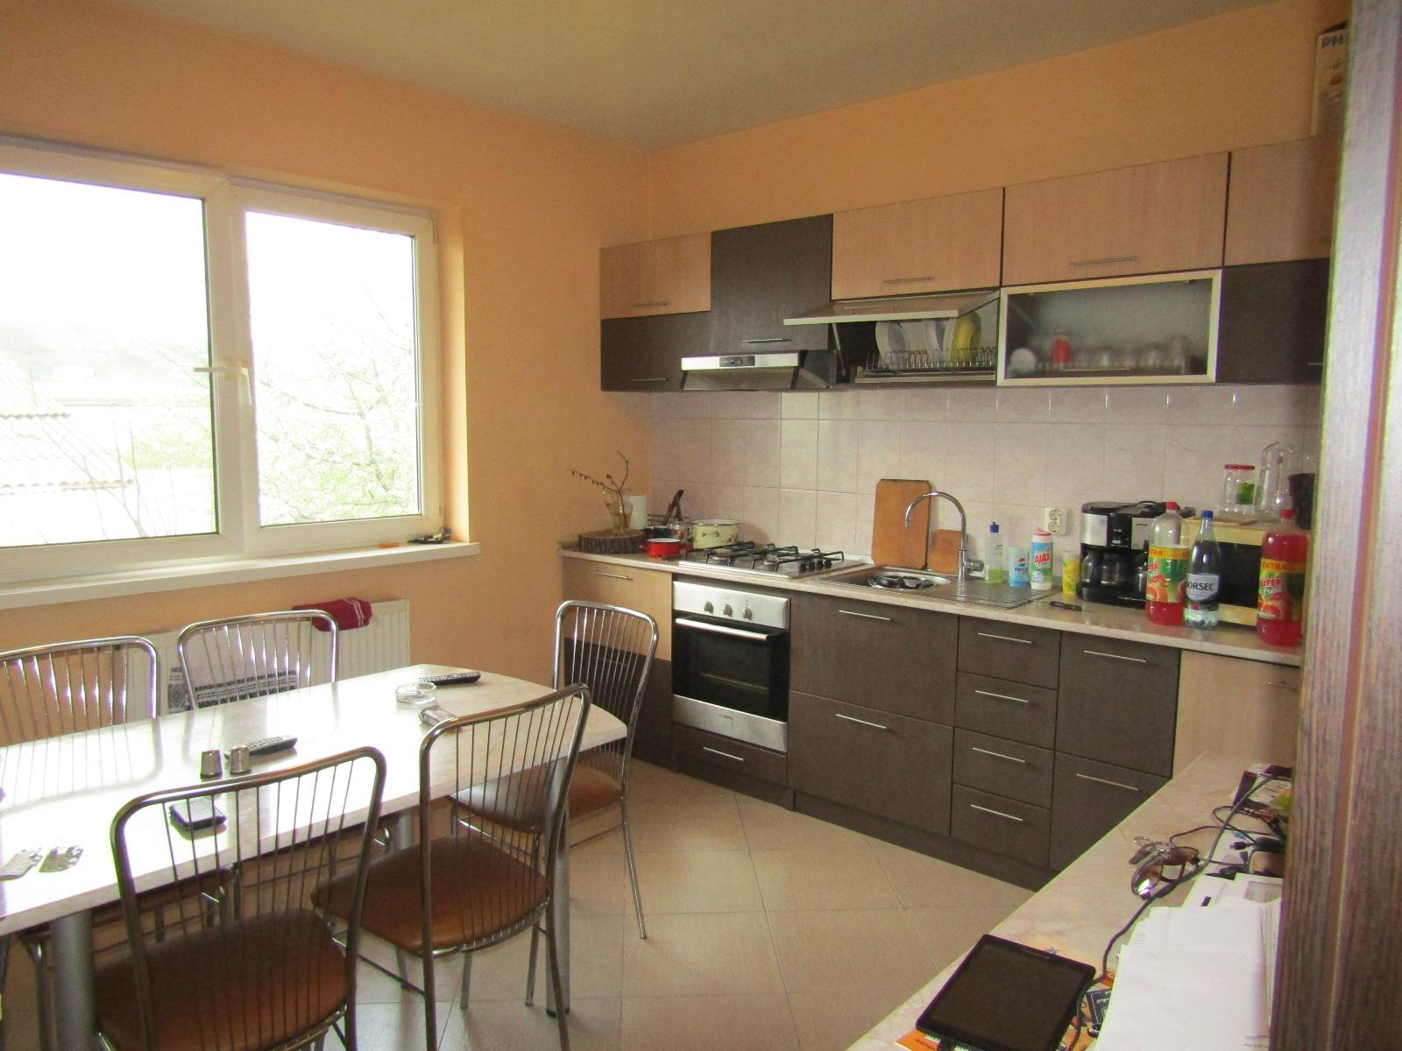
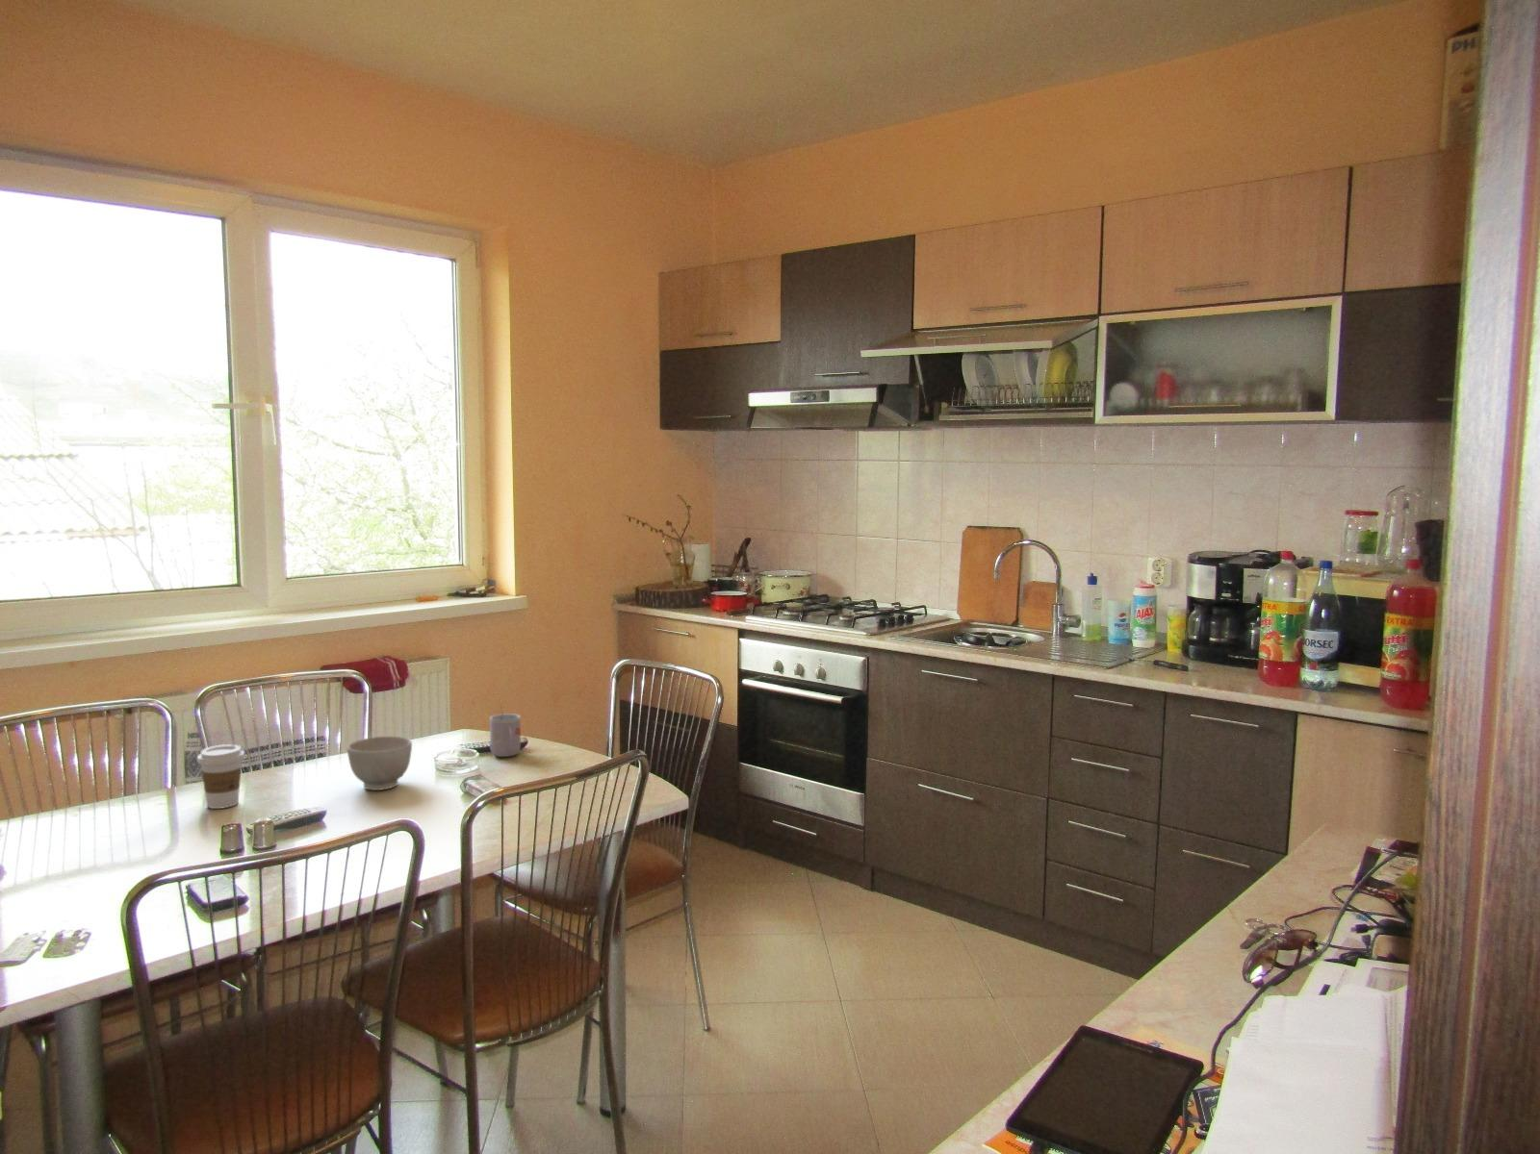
+ coffee cup [196,743,245,810]
+ bowl [347,736,413,792]
+ mug [489,703,521,758]
